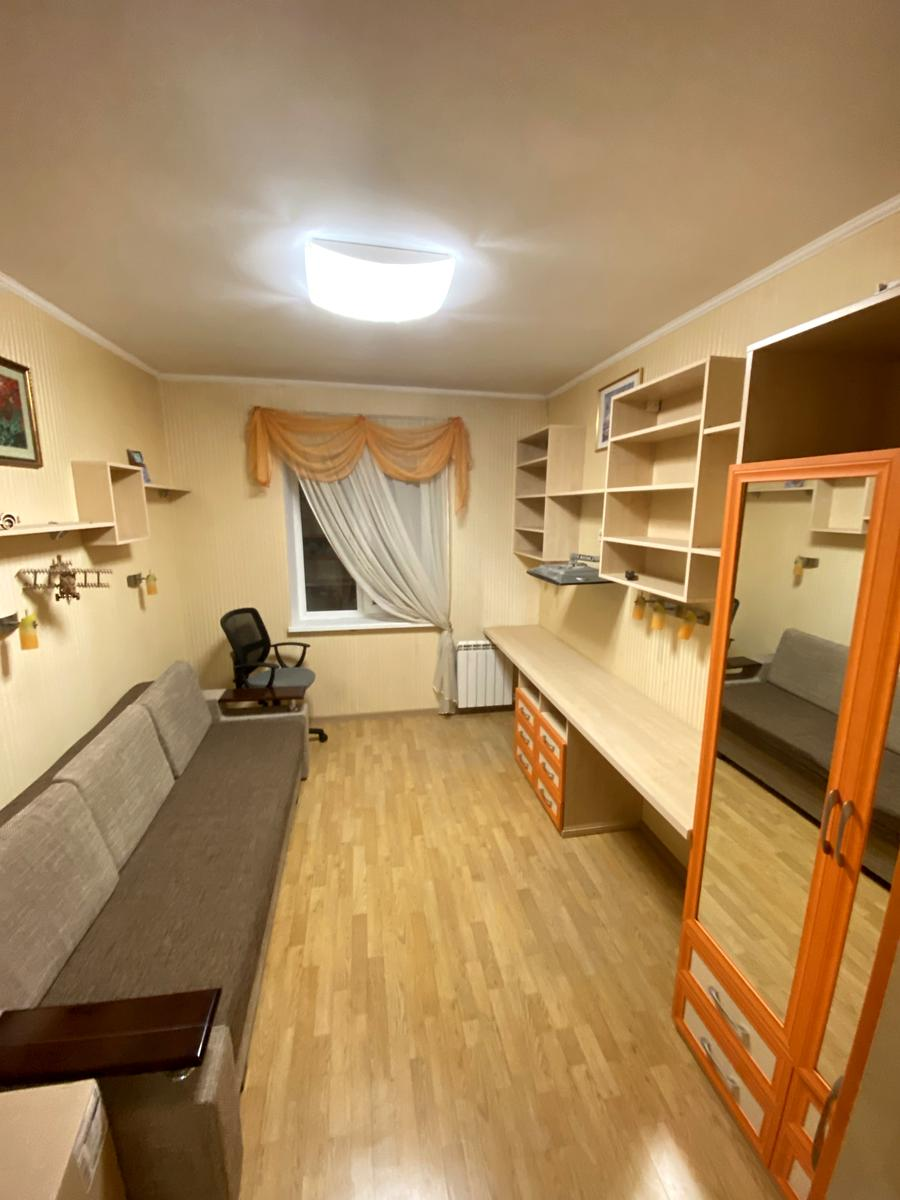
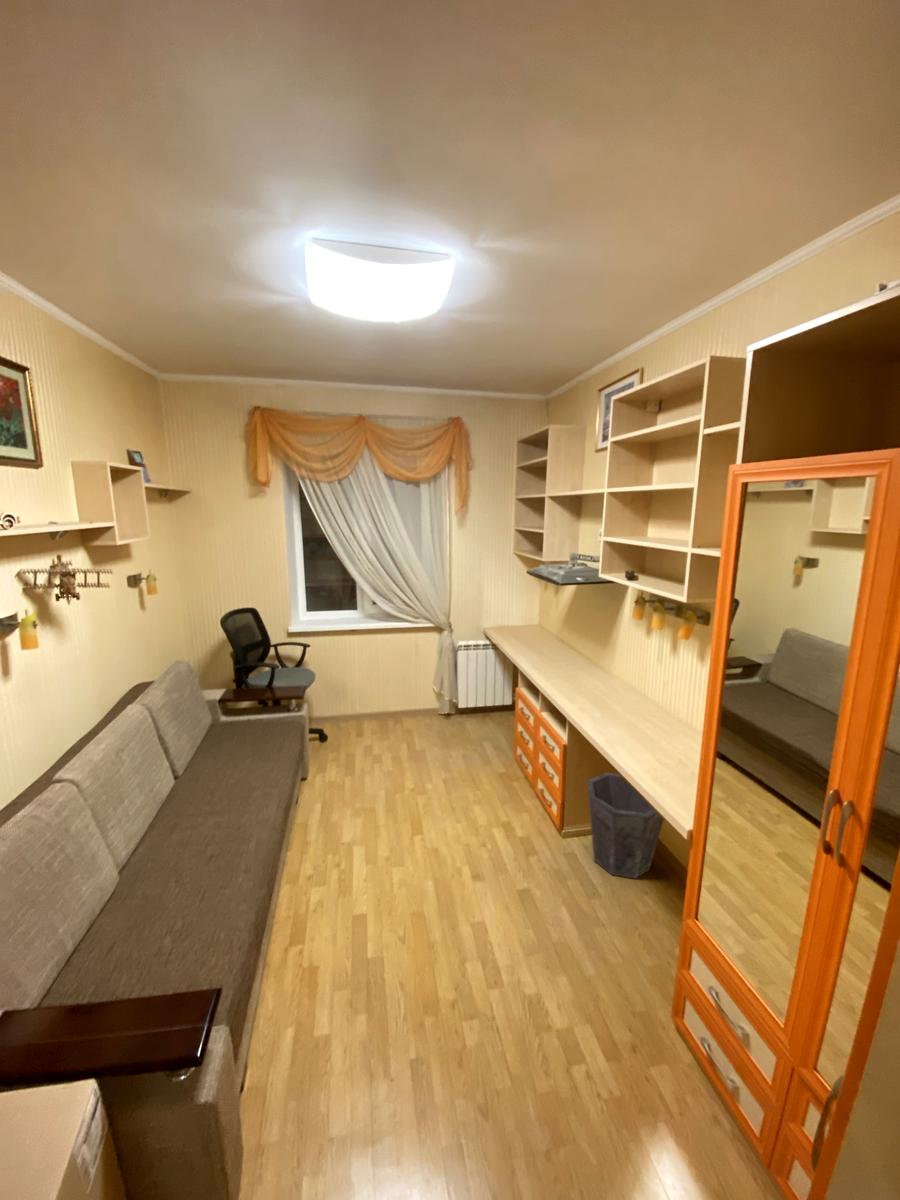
+ waste bin [586,771,665,880]
